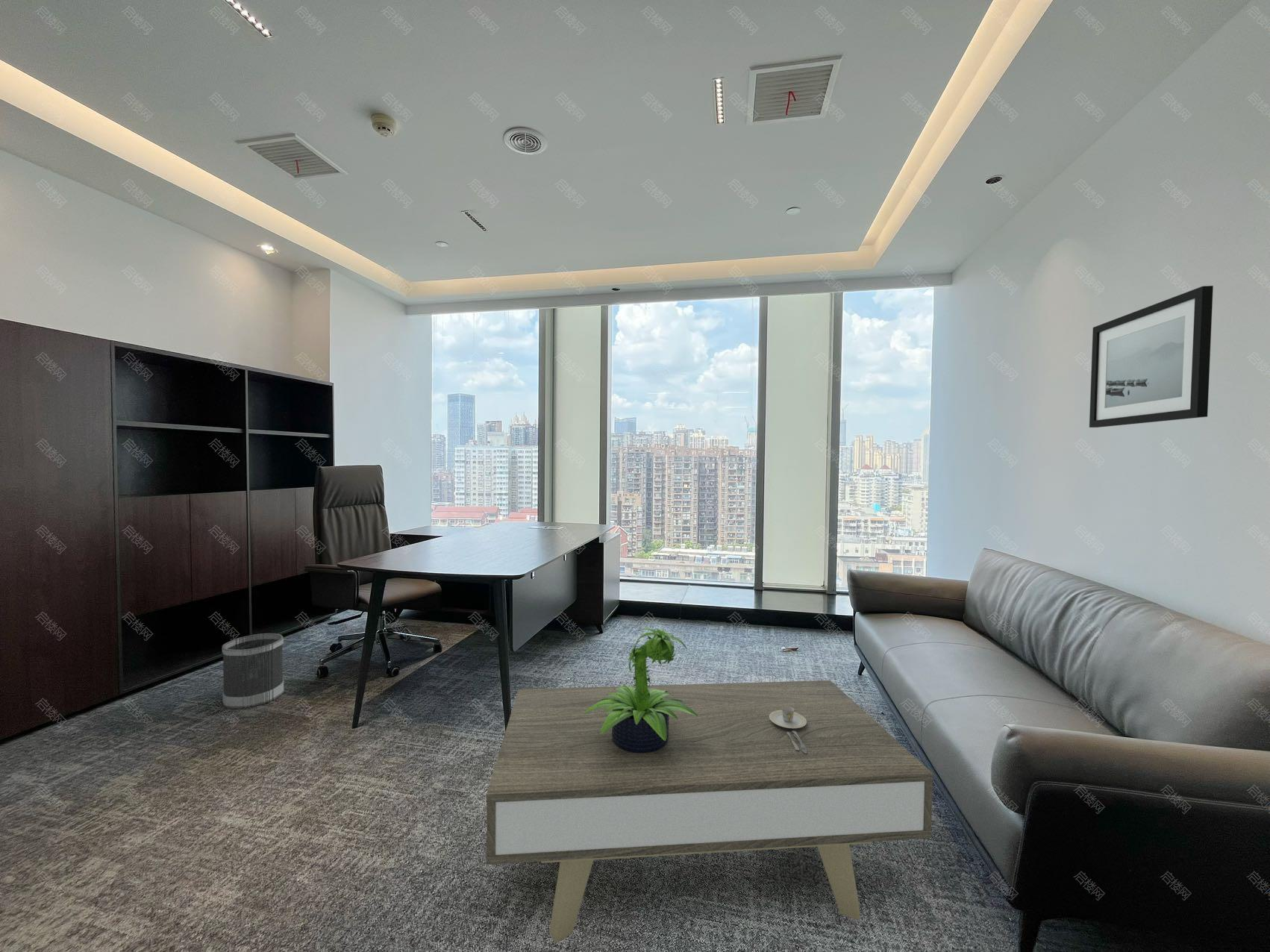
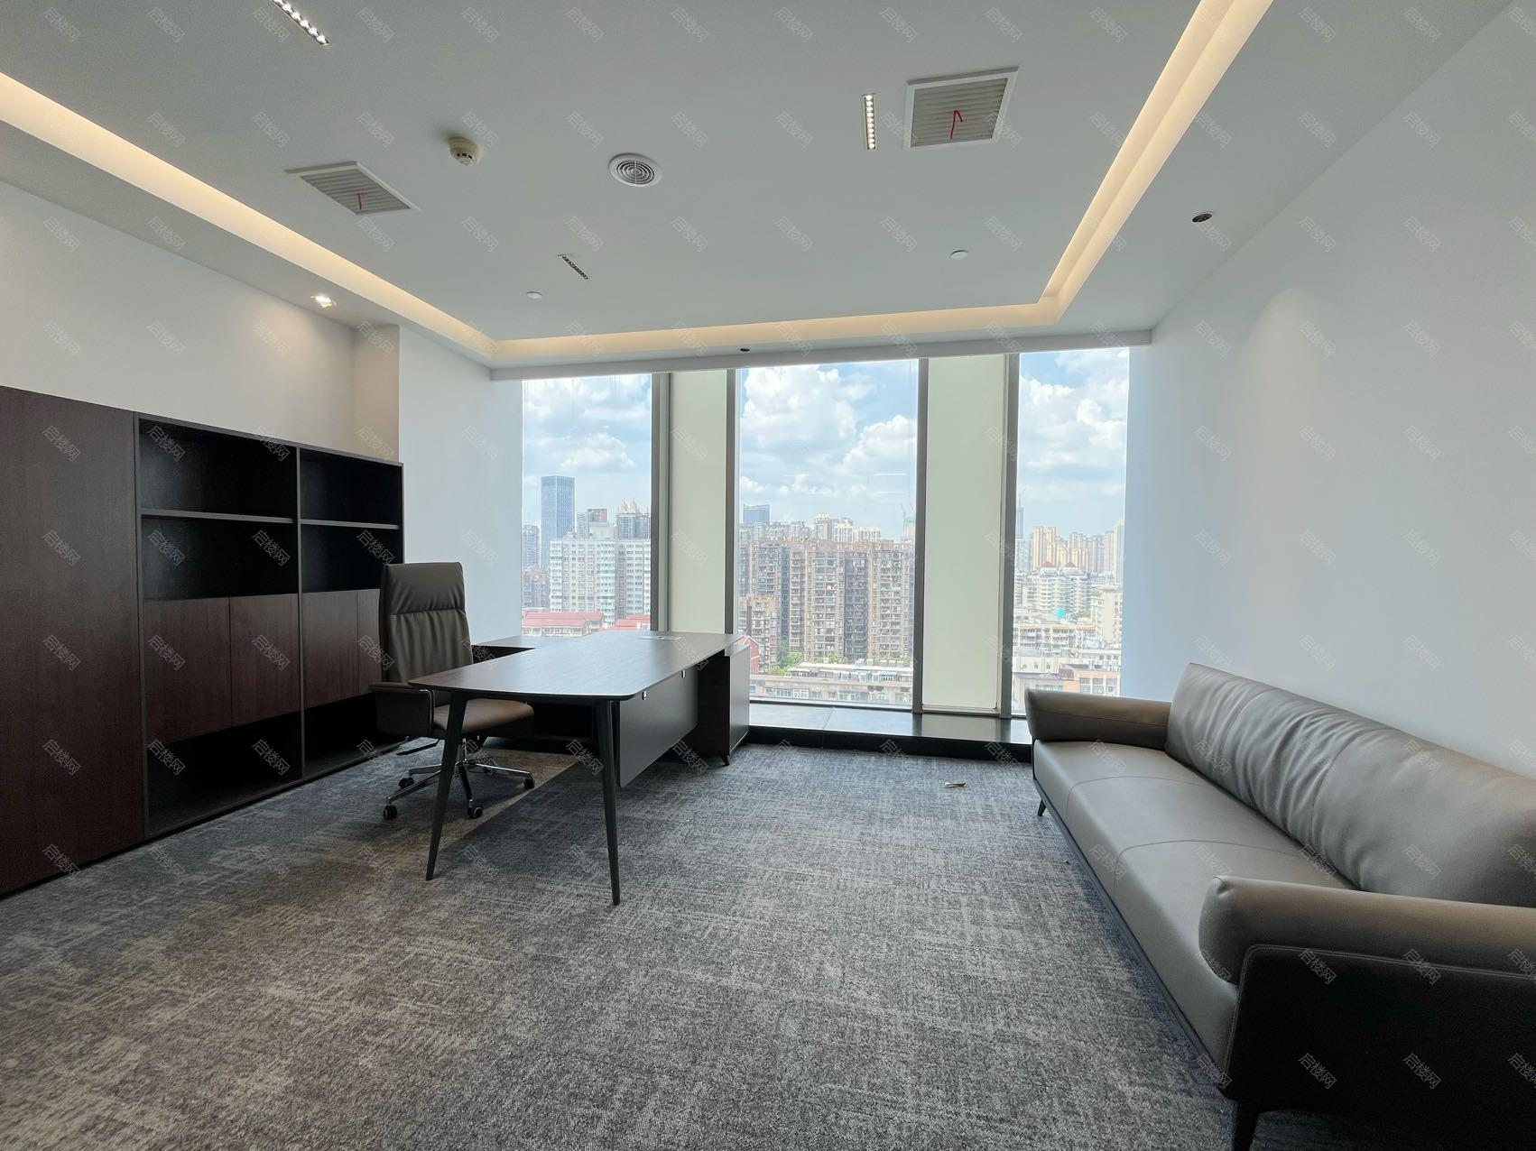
- wall art [1089,285,1214,428]
- wastebasket [222,633,284,709]
- coffee table [485,680,934,944]
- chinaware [769,706,807,754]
- potted plant [584,627,698,753]
